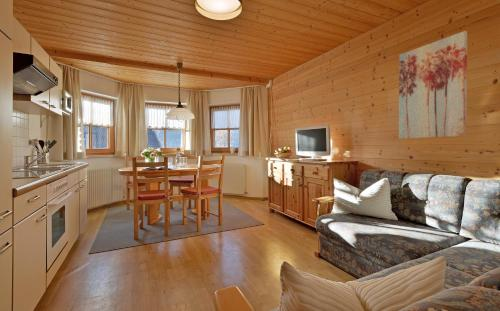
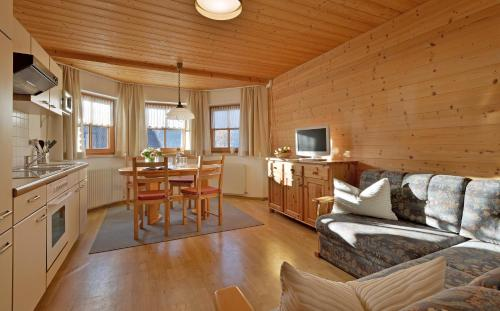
- wall art [398,30,468,140]
